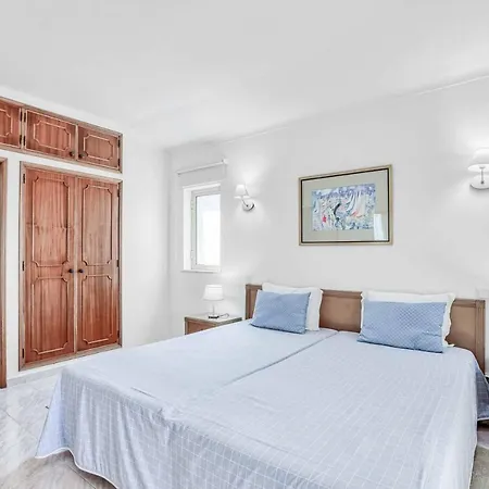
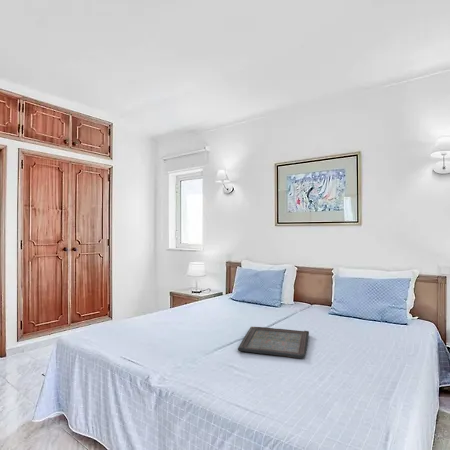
+ serving tray [237,326,310,359]
